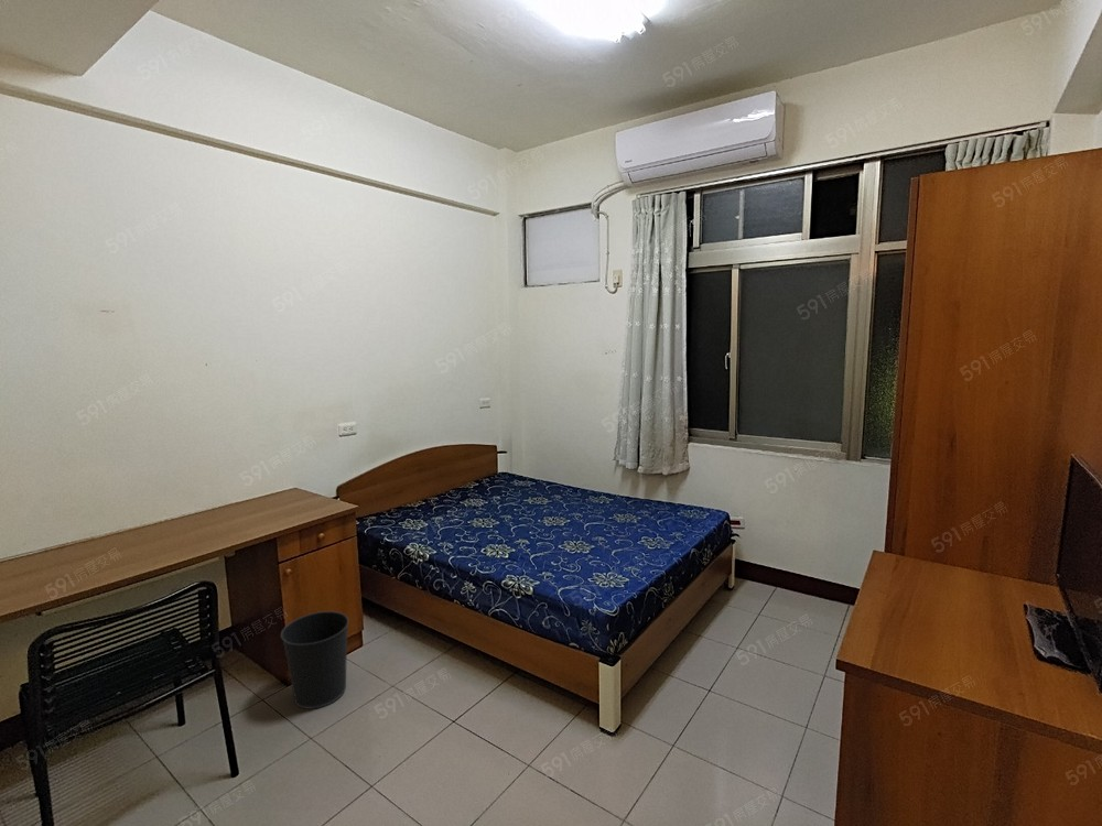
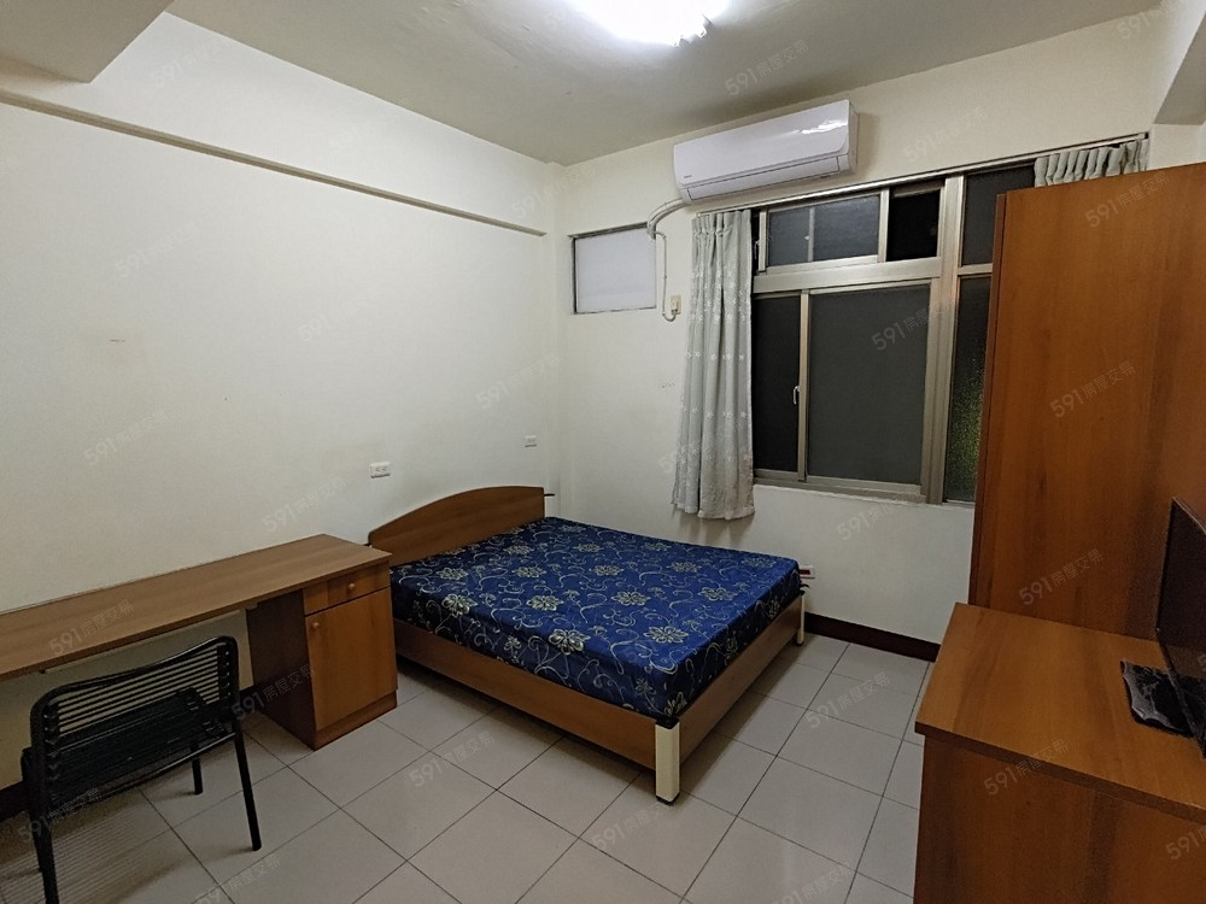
- wastebasket [280,610,350,710]
